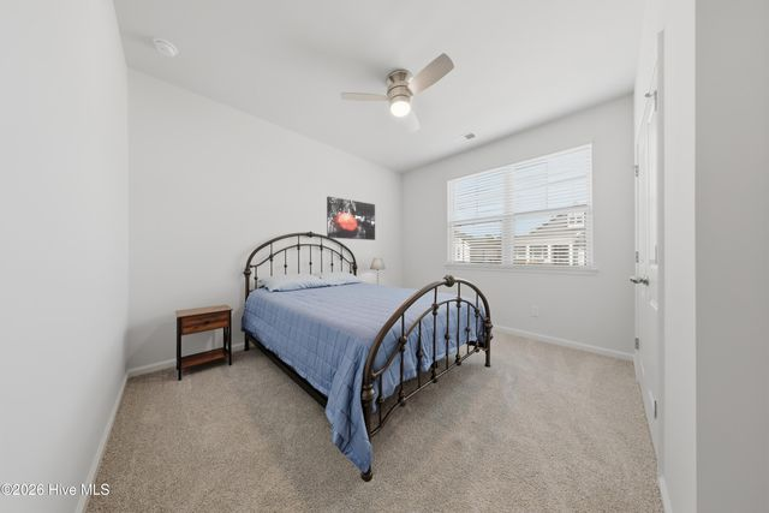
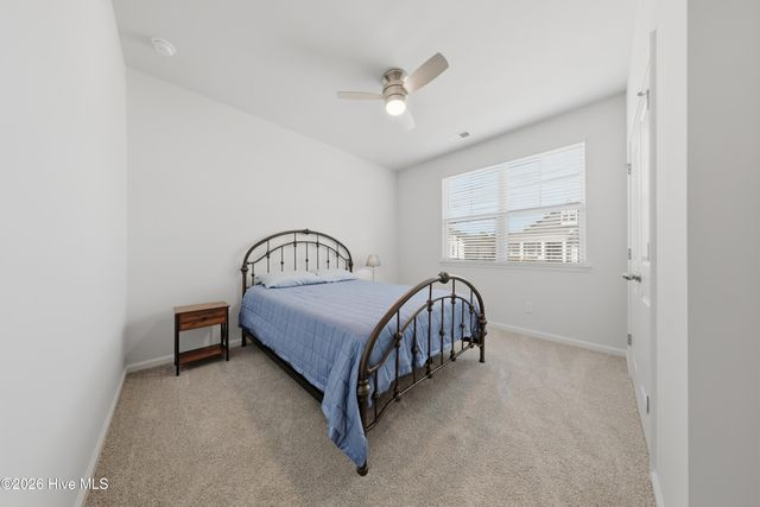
- wall art [326,196,376,241]
